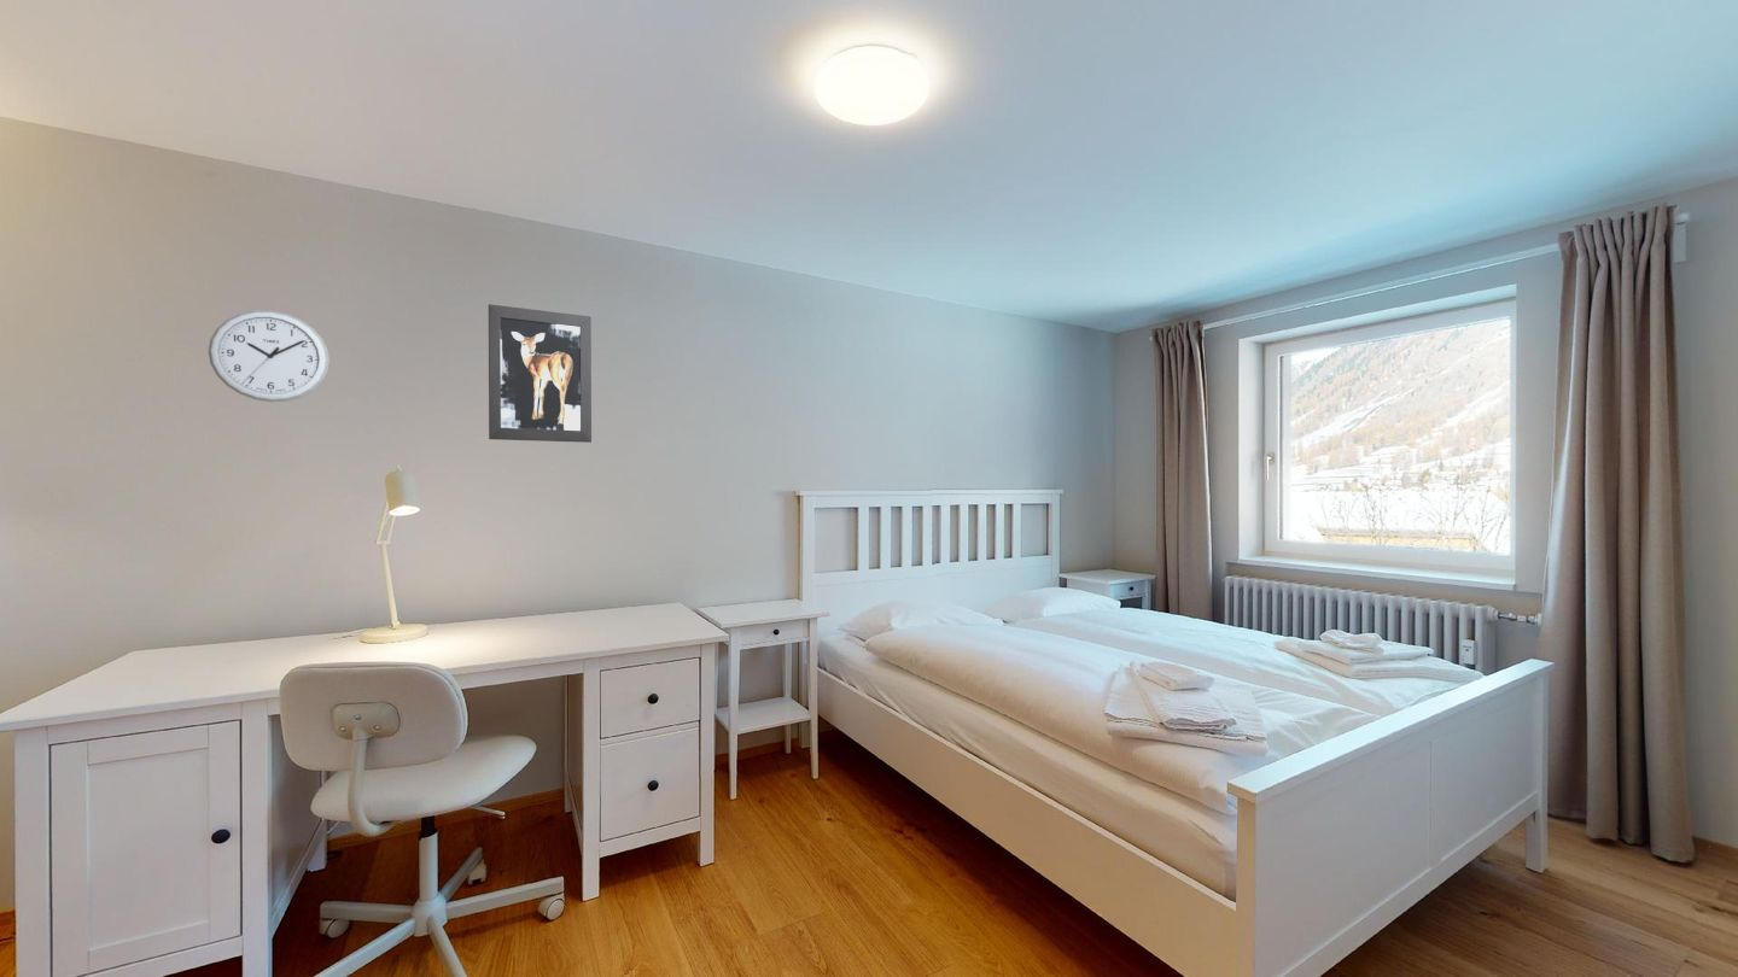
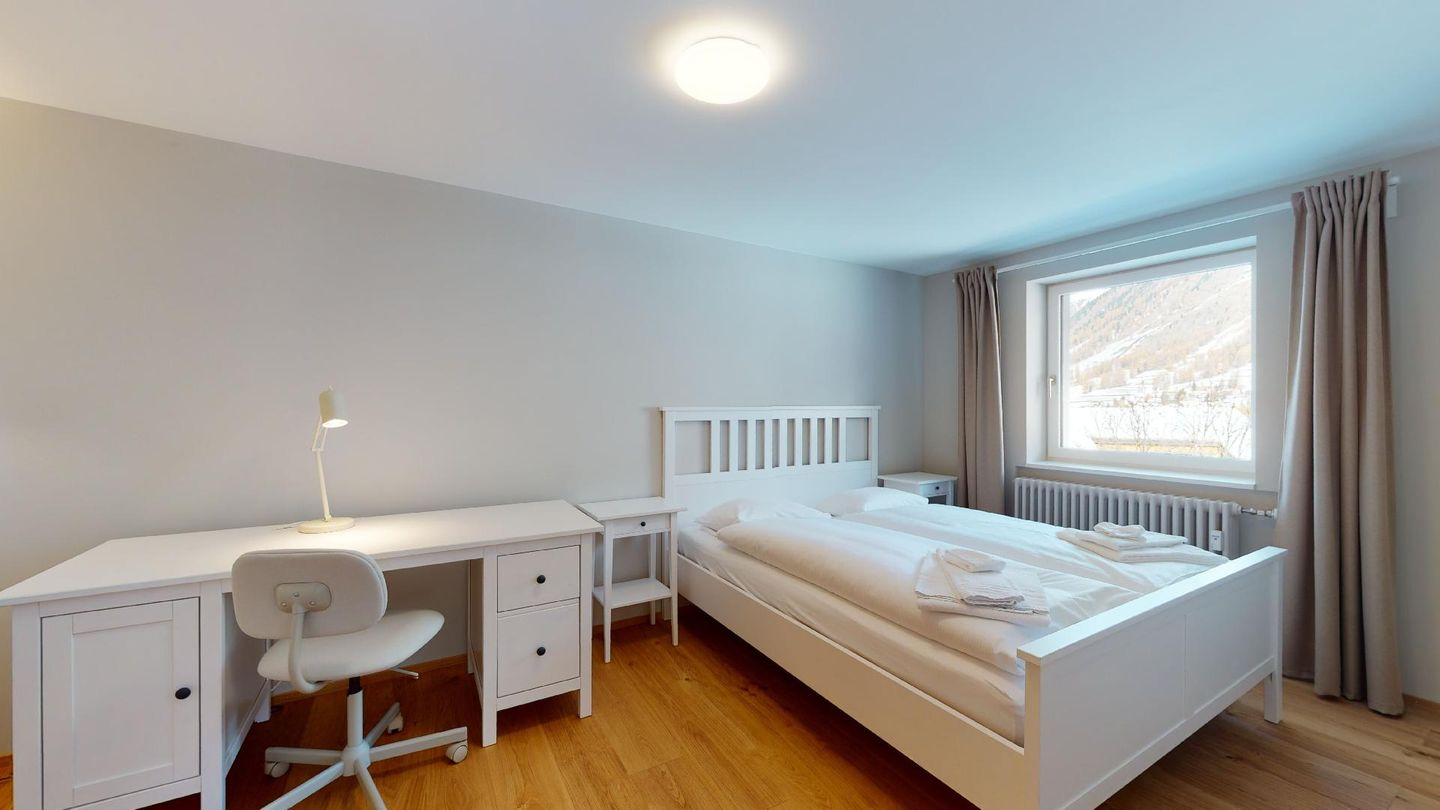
- wall clock [208,309,331,403]
- wall art [488,303,593,444]
